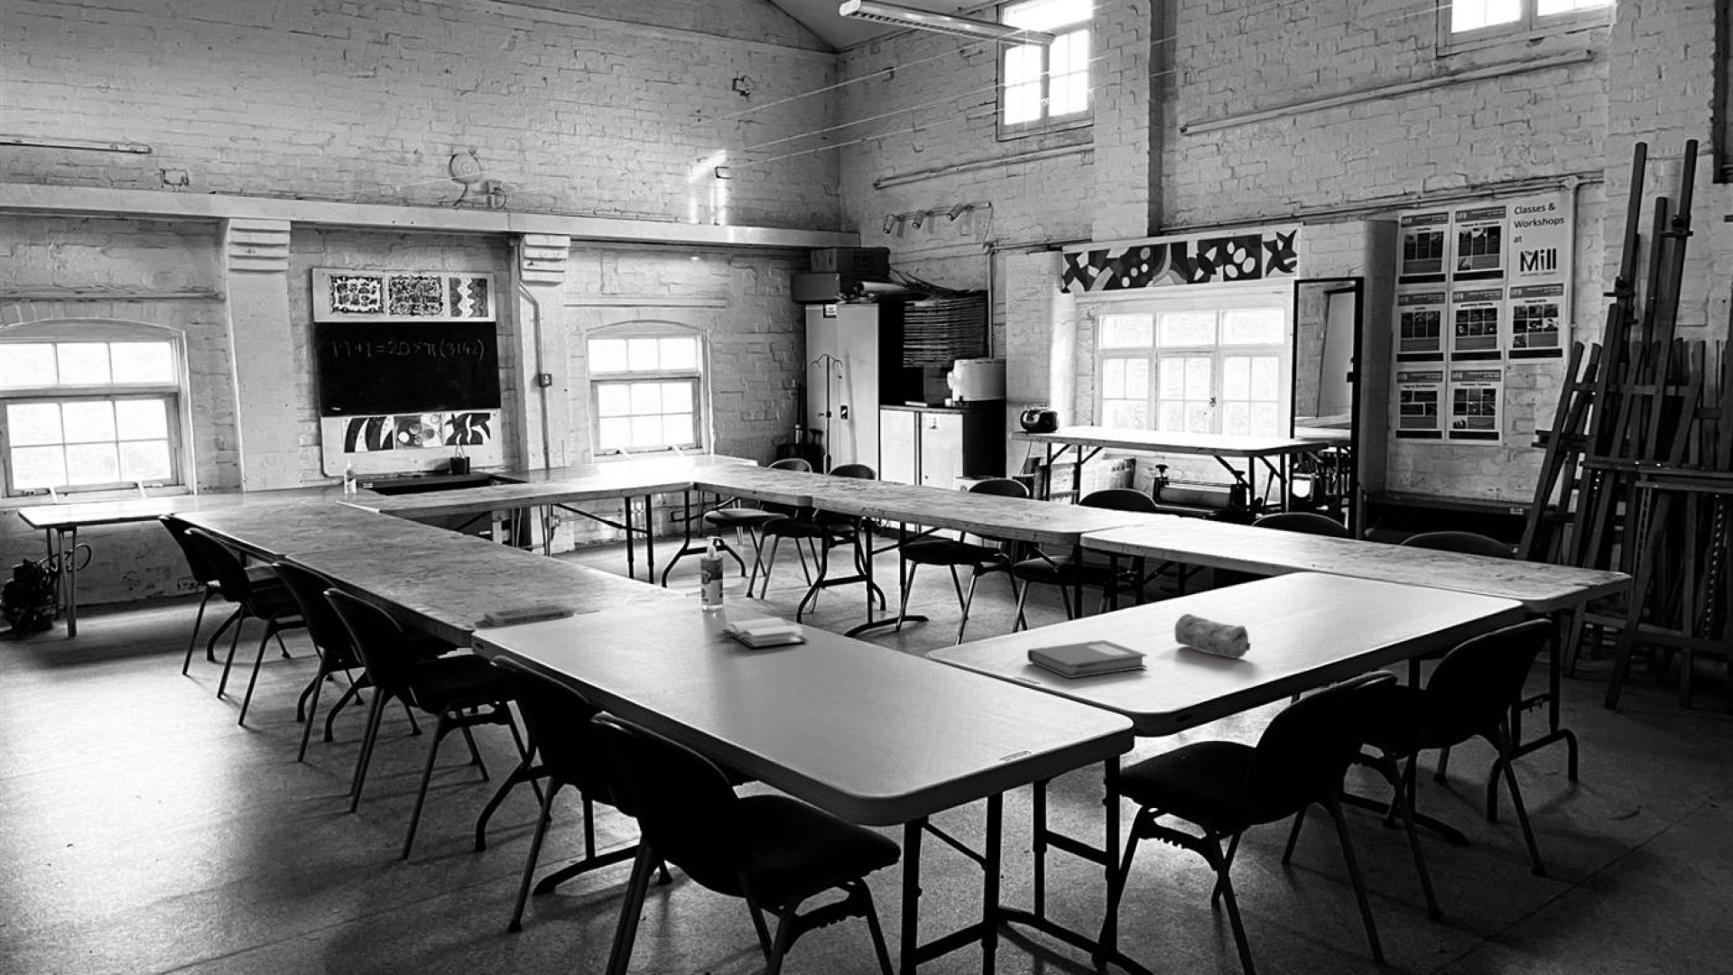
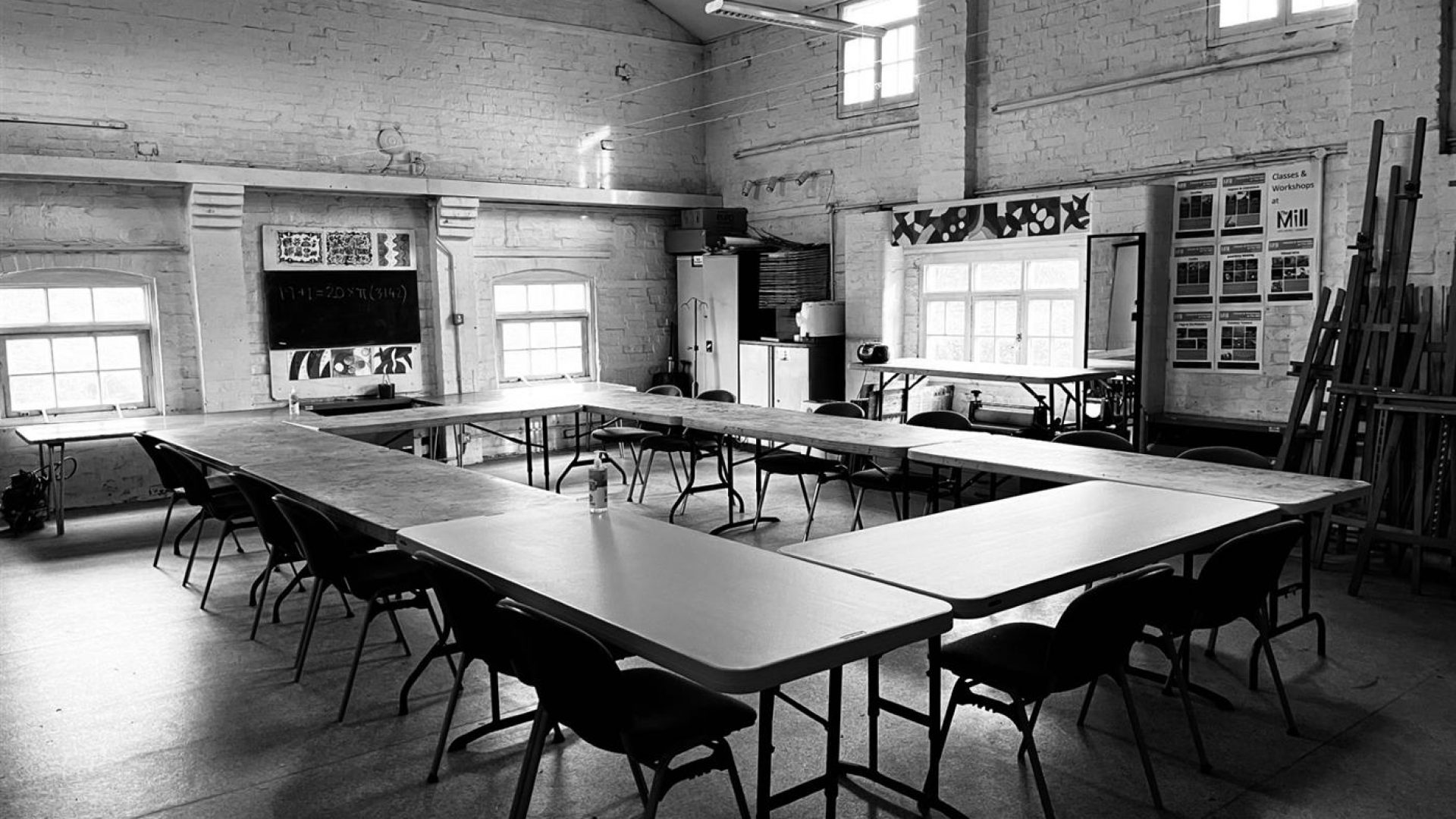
- speaker [483,602,575,627]
- notebook [1026,639,1149,679]
- book [722,617,809,648]
- pencil case [1174,613,1252,660]
